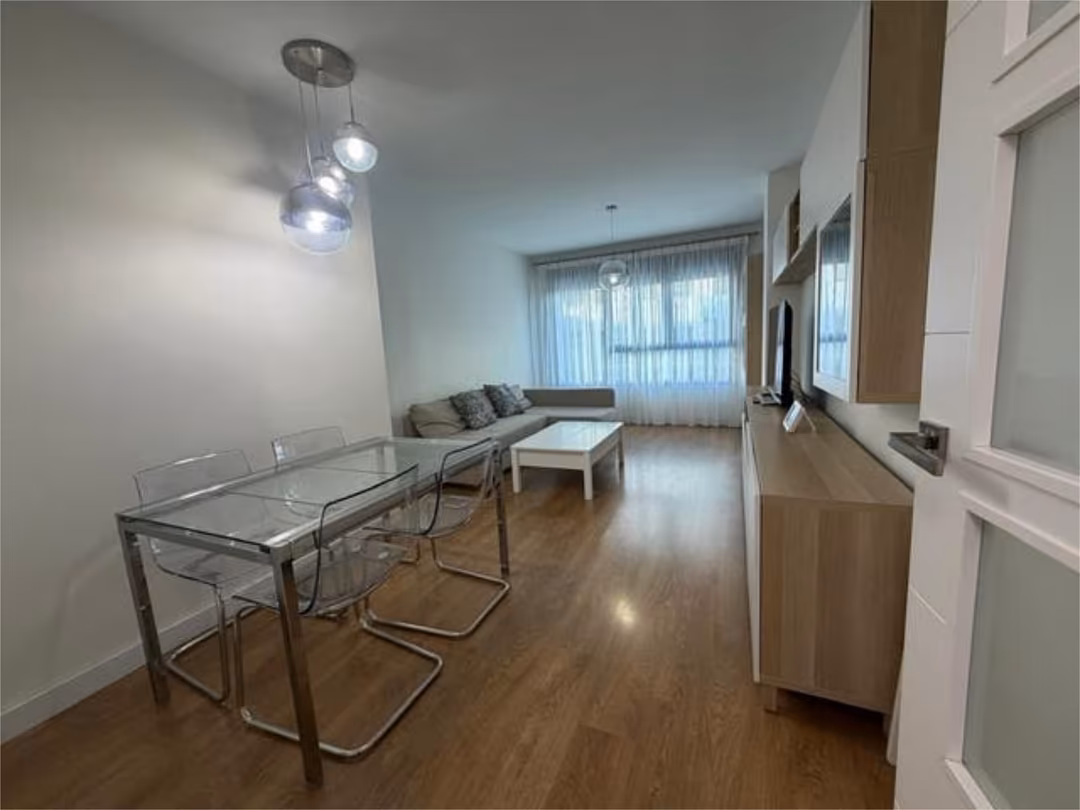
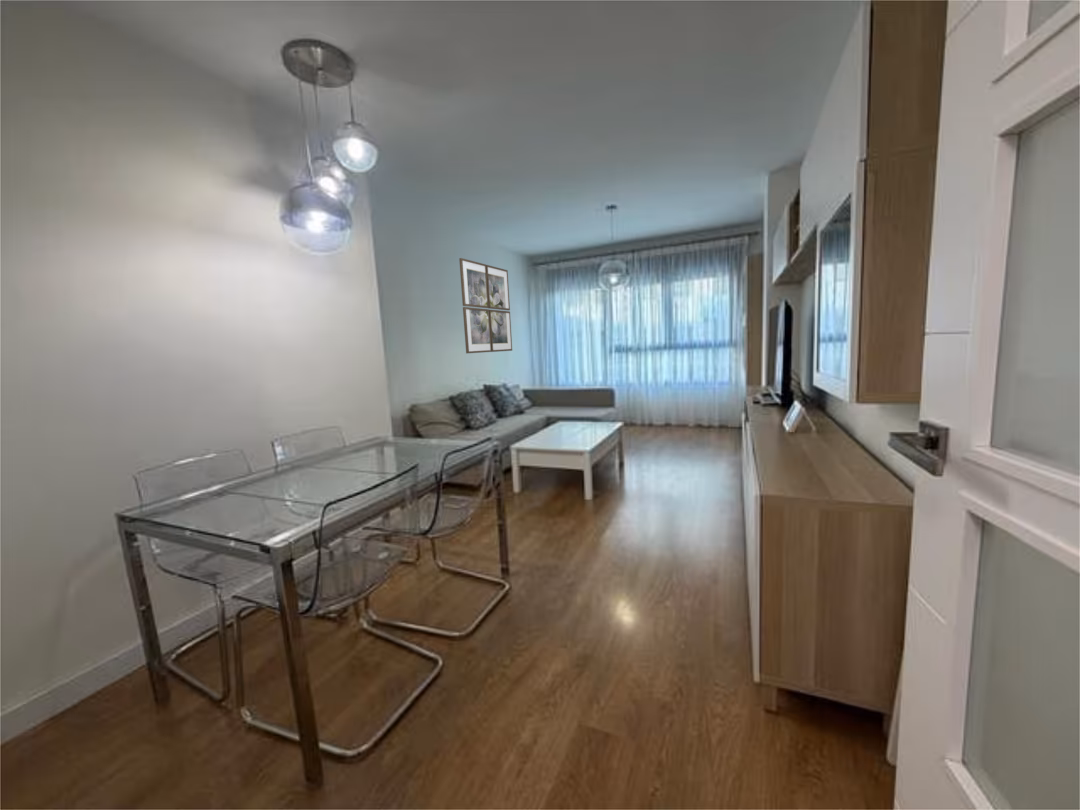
+ wall art [458,257,513,354]
